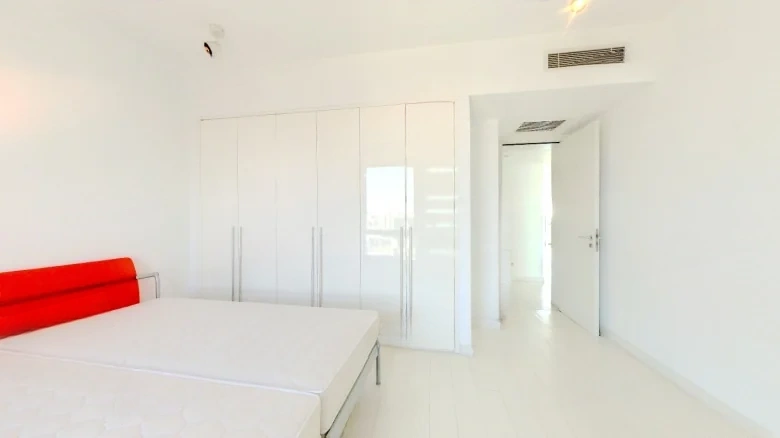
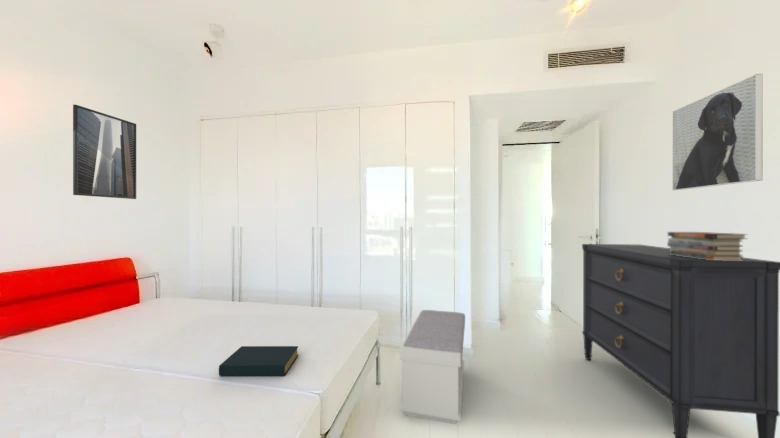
+ bench [399,309,466,425]
+ book stack [666,231,749,261]
+ dresser [581,243,780,438]
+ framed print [671,73,764,191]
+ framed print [72,104,137,200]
+ hardback book [218,345,299,377]
